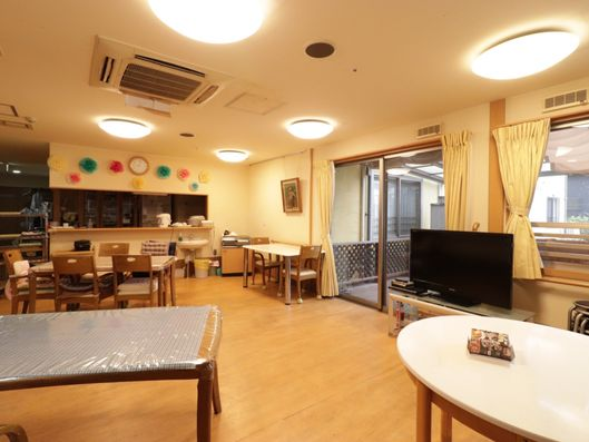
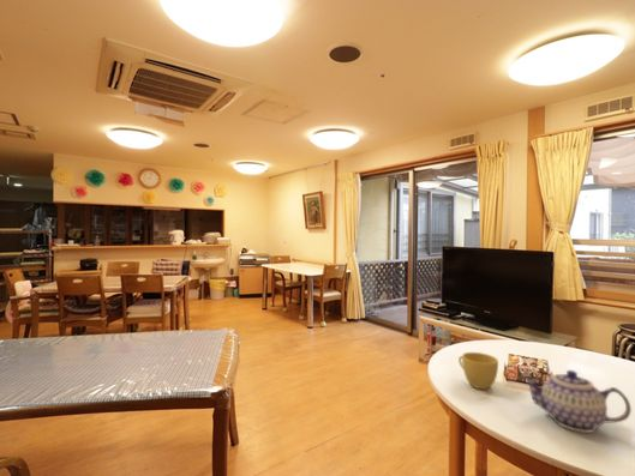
+ teapot [520,369,633,434]
+ cup [457,351,499,391]
